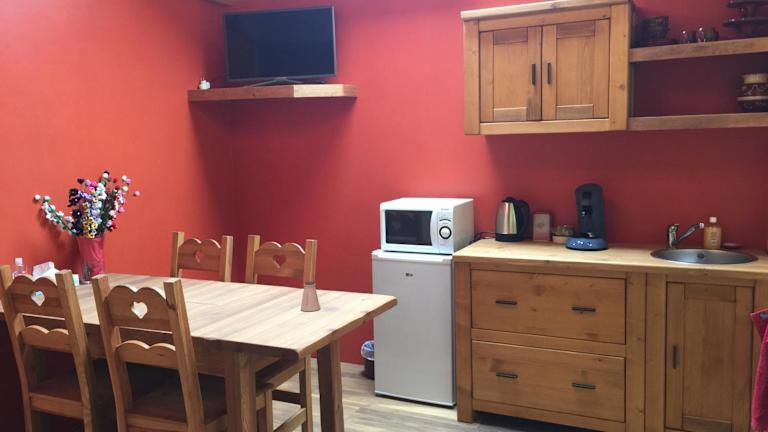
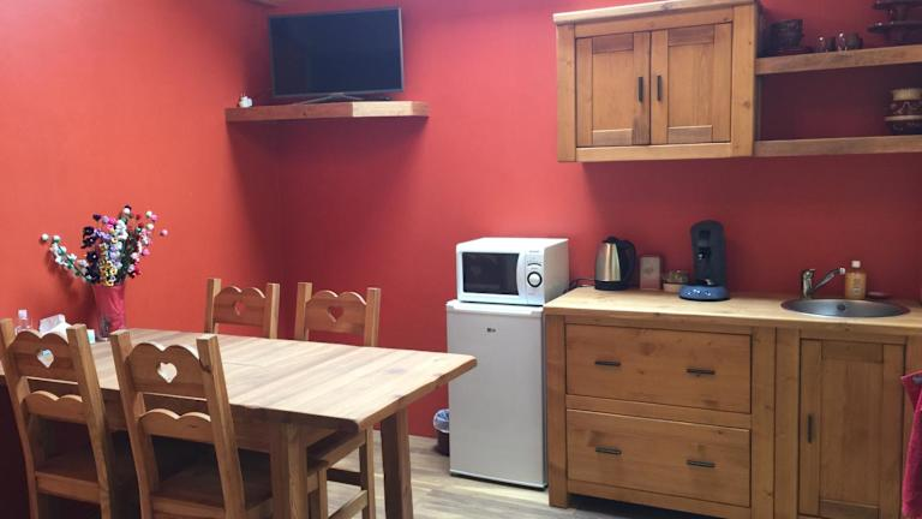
- saltshaker [300,280,321,312]
